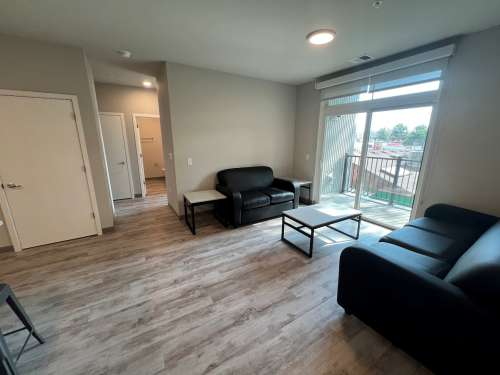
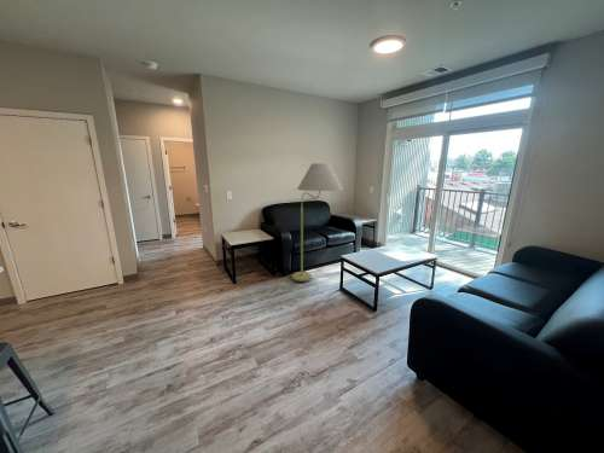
+ floor lamp [291,162,344,283]
